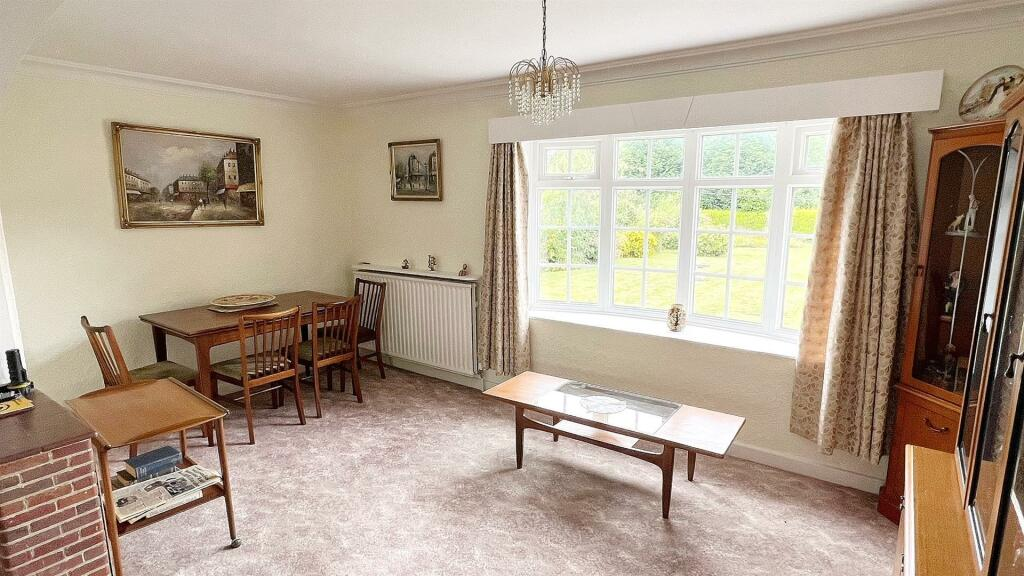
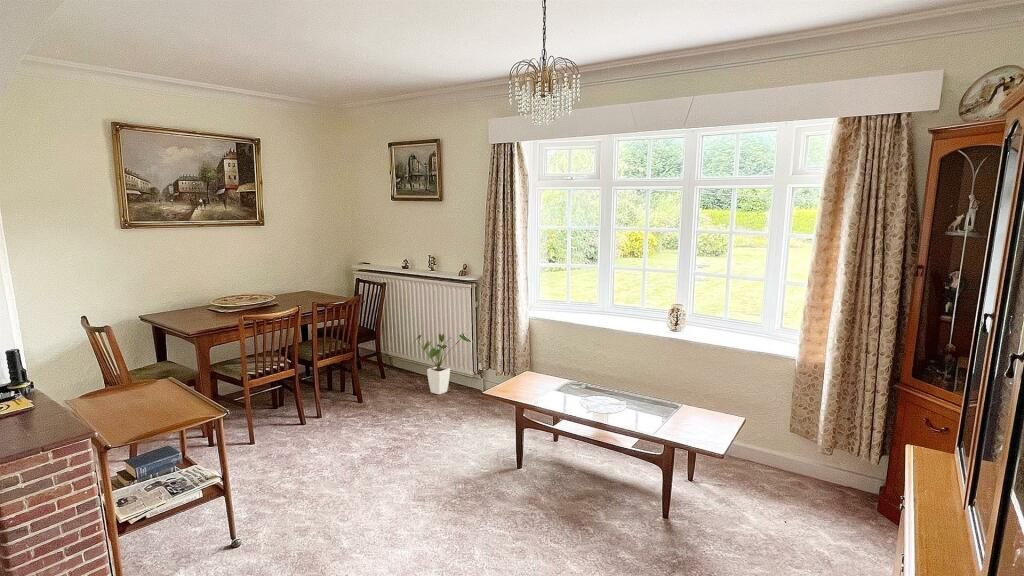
+ house plant [412,332,471,395]
